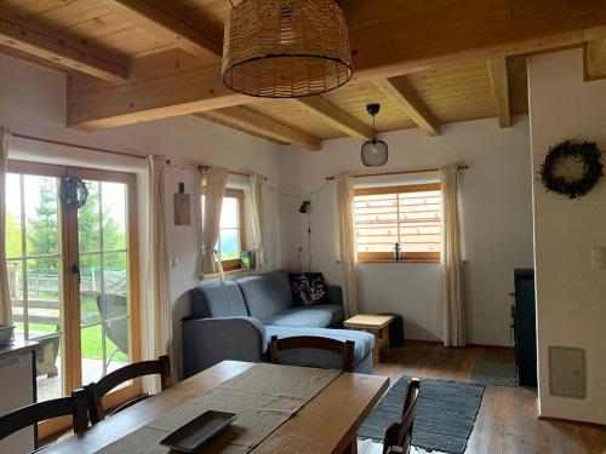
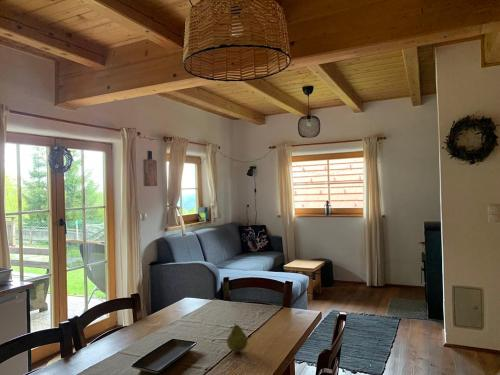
+ fruit [226,322,249,353]
